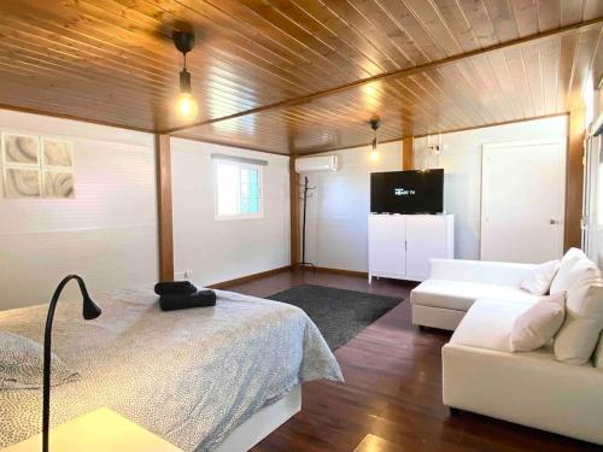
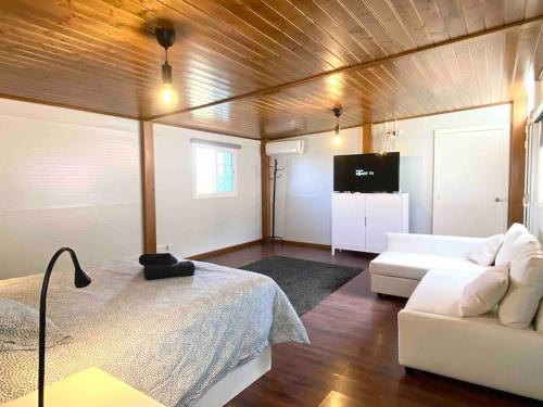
- wall art [0,130,76,200]
